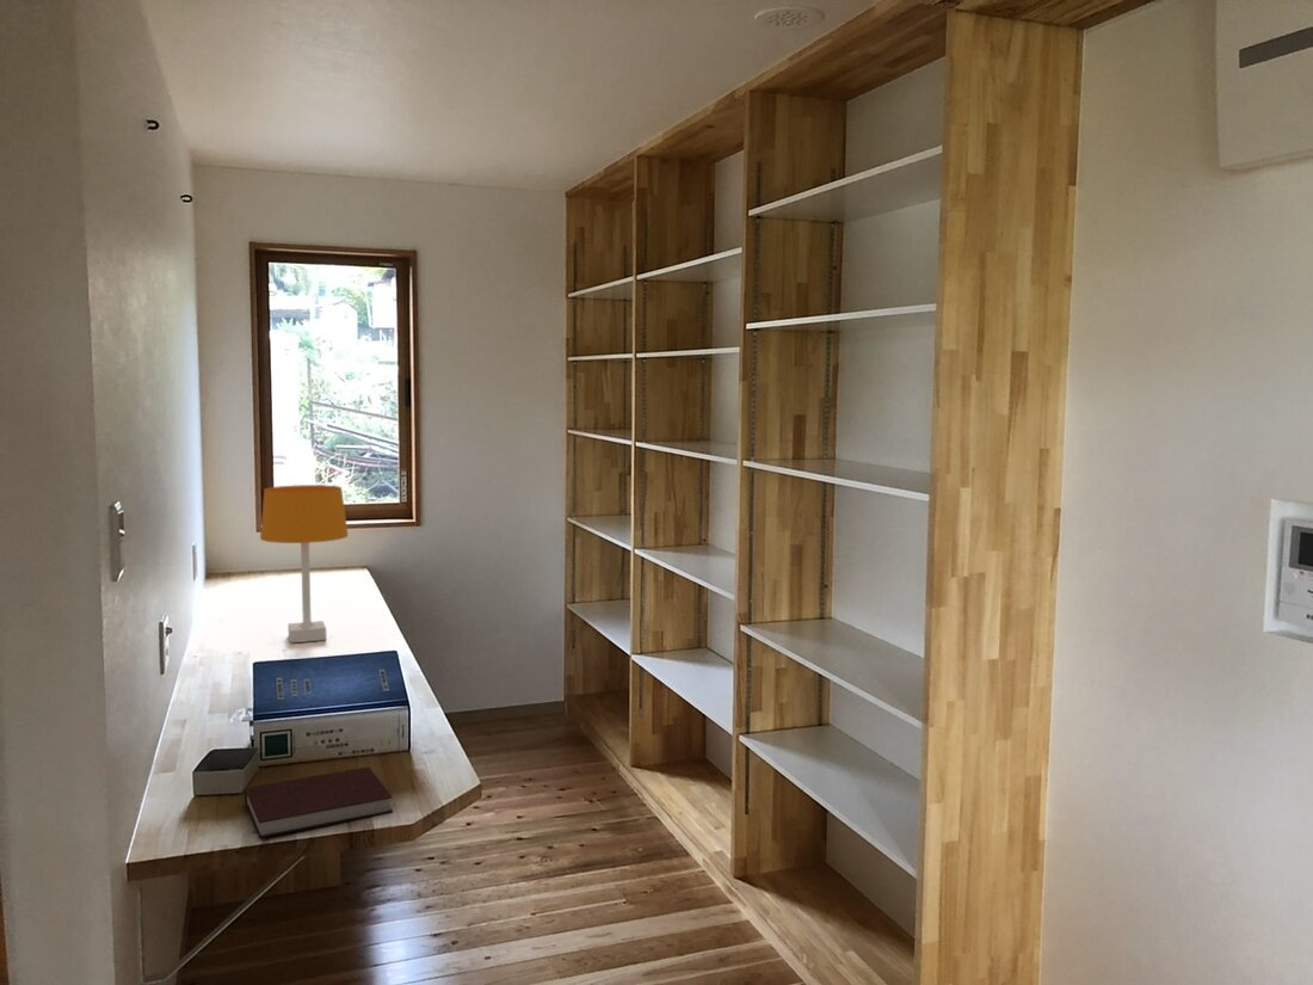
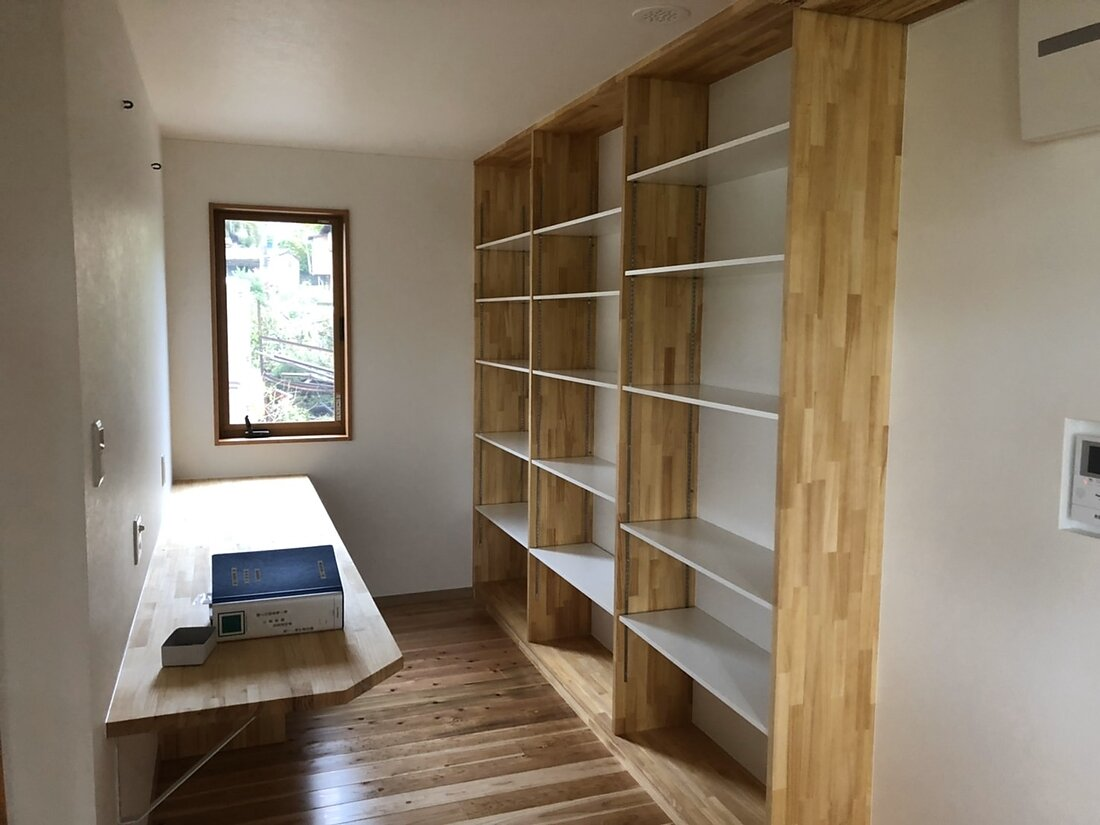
- notebook [244,765,394,839]
- desk lamp [259,484,350,644]
